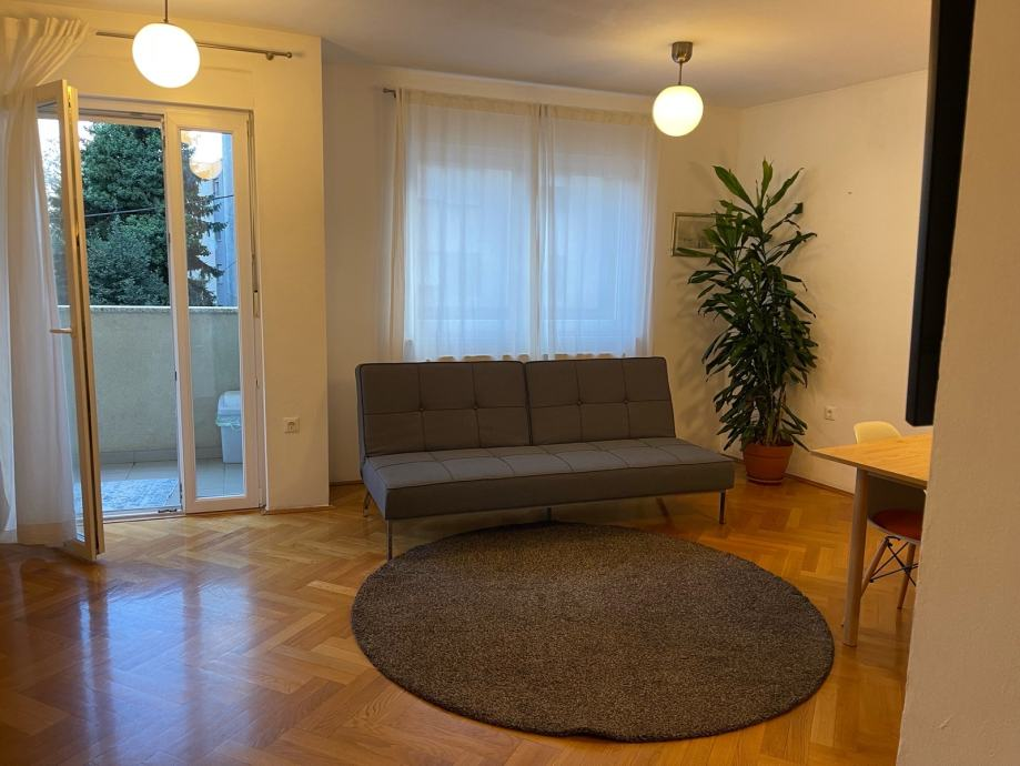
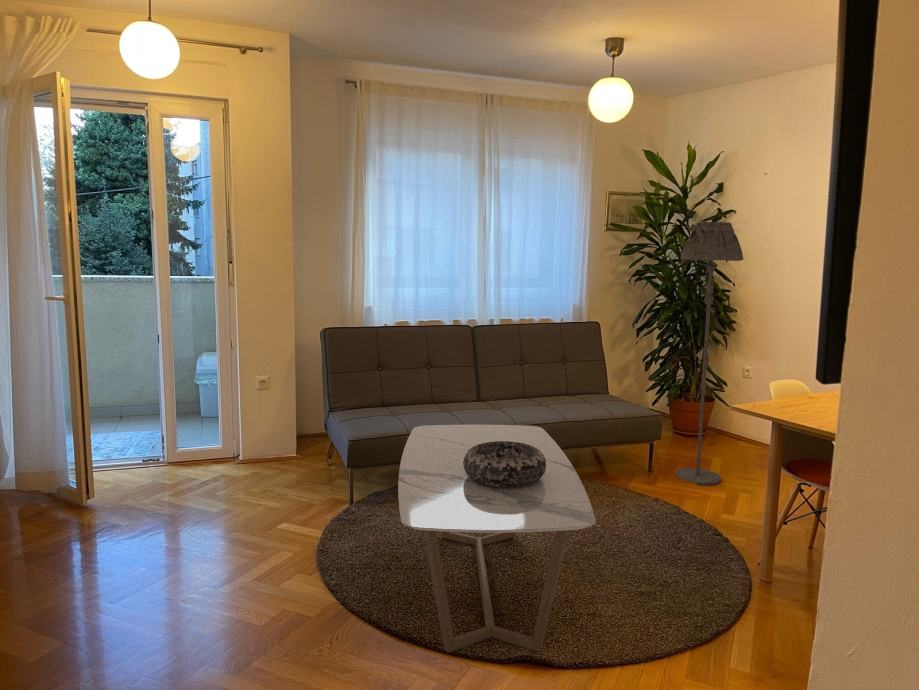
+ coffee table [397,424,597,654]
+ decorative bowl [463,441,546,487]
+ floor lamp [674,221,745,486]
